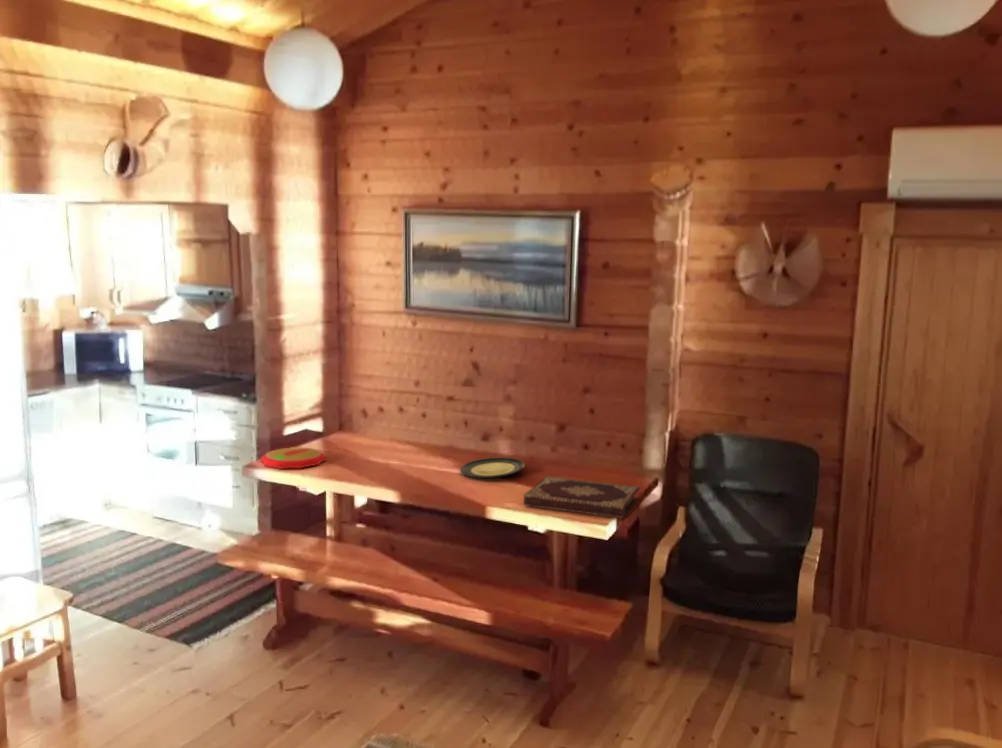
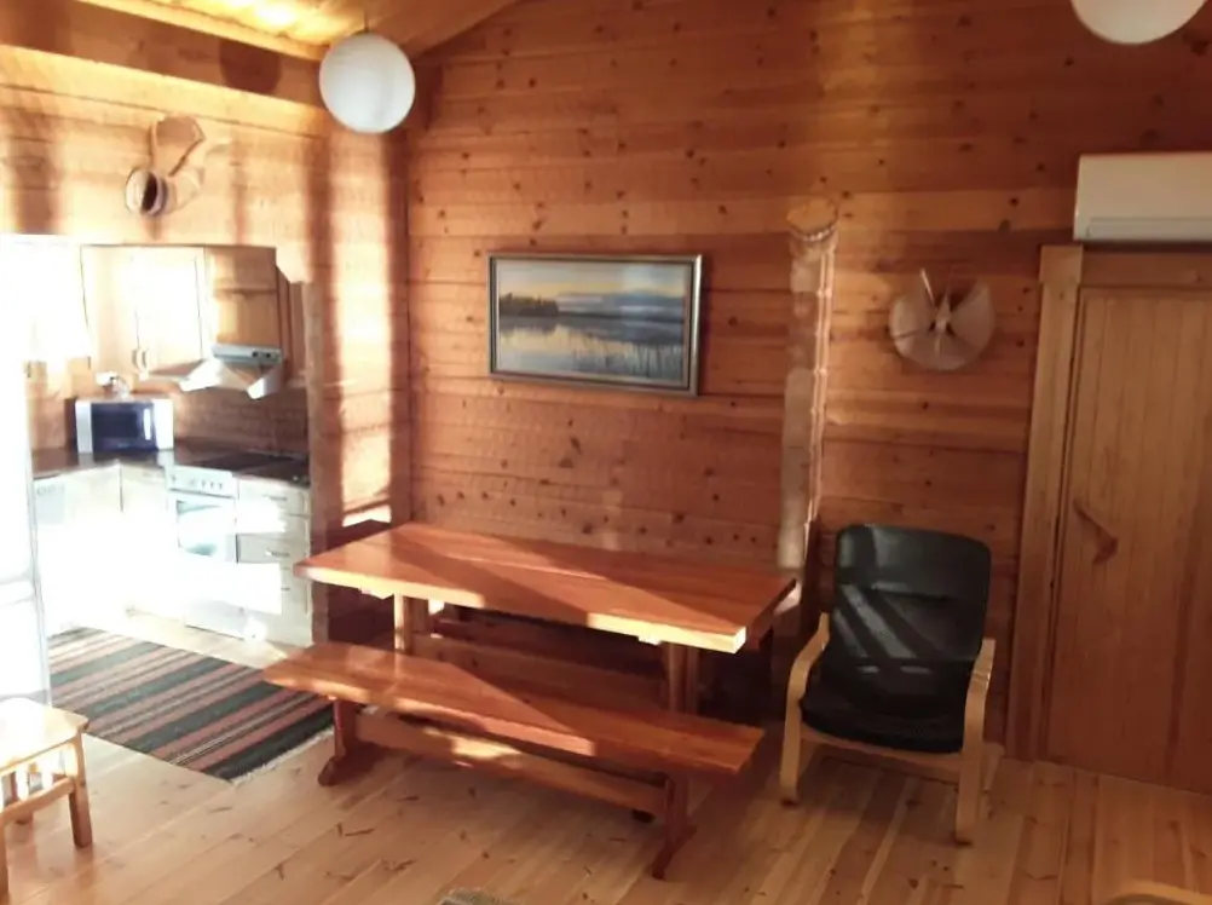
- plate [260,447,327,470]
- book [523,475,641,519]
- plate [459,457,526,479]
